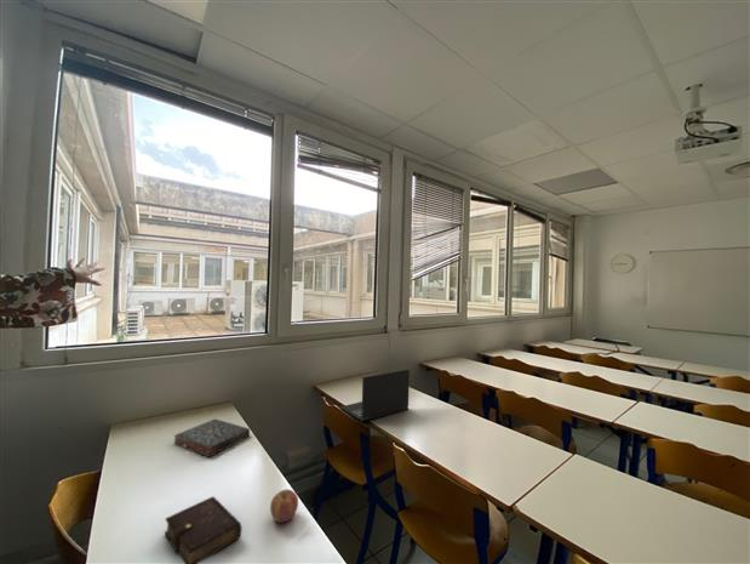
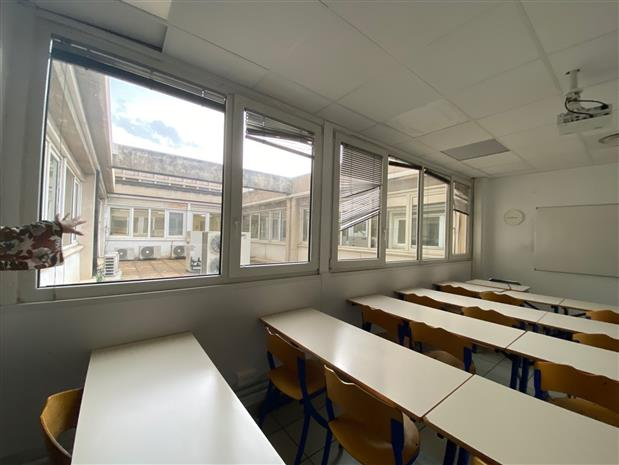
- laptop [340,369,411,423]
- book [164,495,244,564]
- apple [269,489,299,524]
- book [172,417,251,458]
